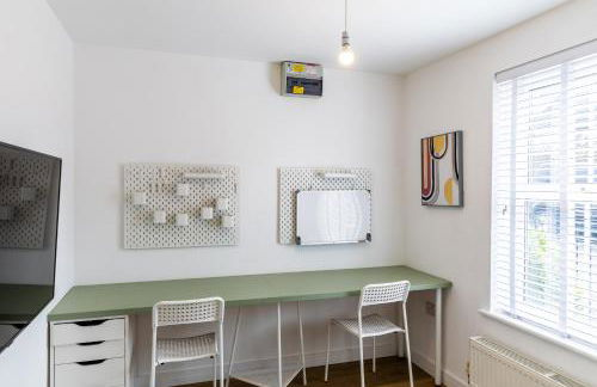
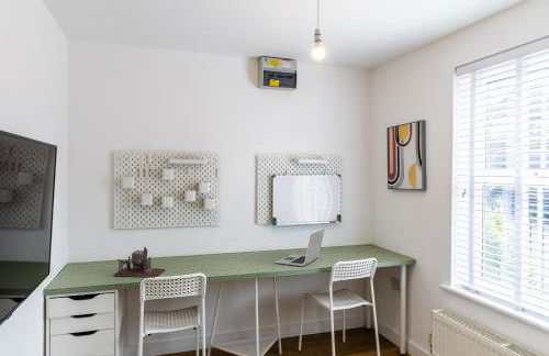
+ laptop [273,227,326,267]
+ desk organizer [113,246,166,278]
